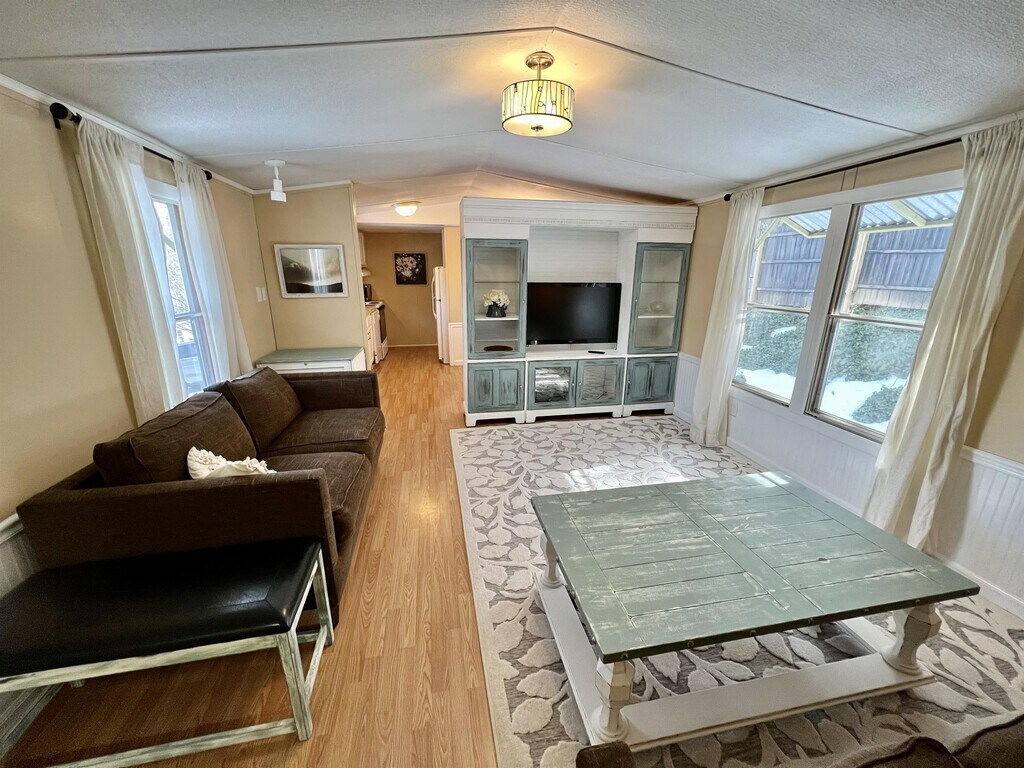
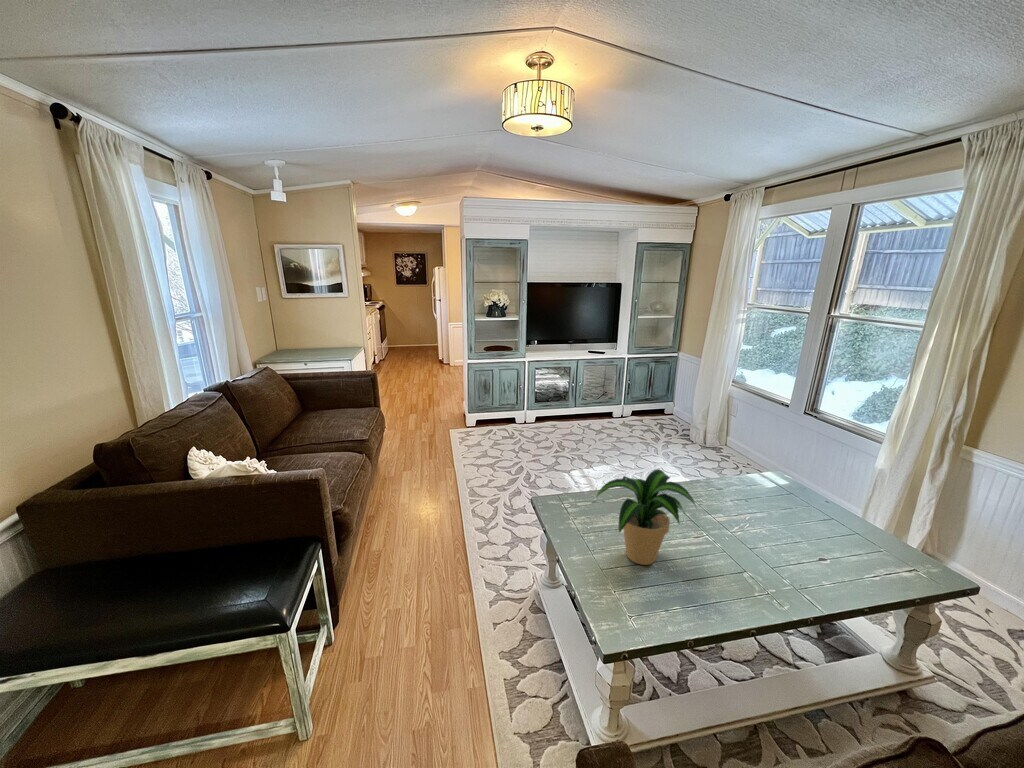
+ potted plant [595,468,698,566]
